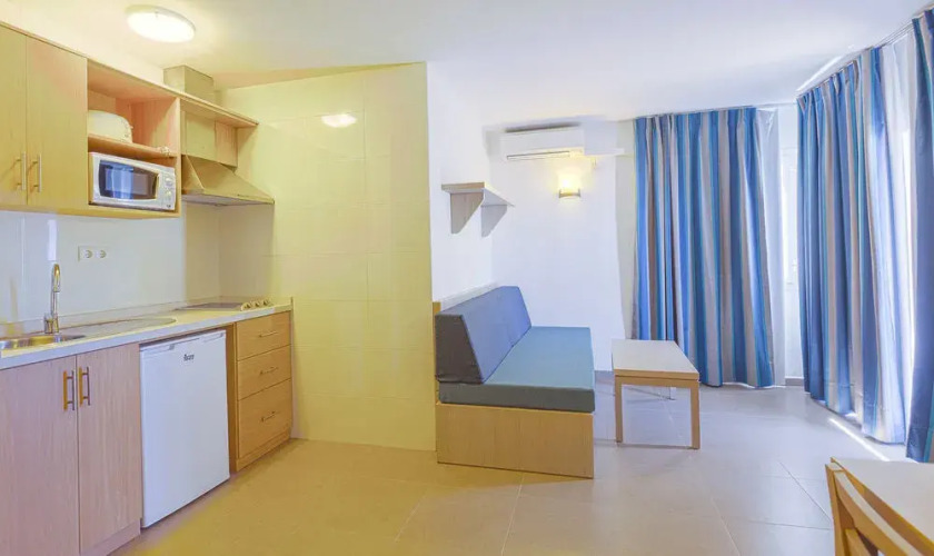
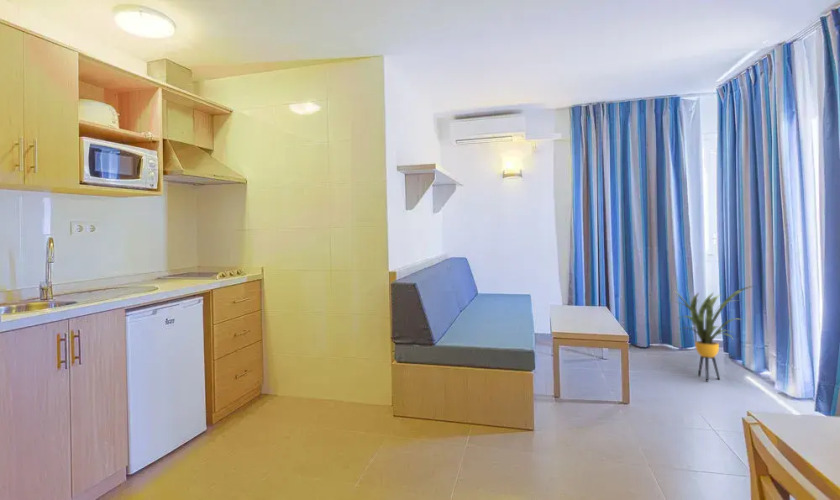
+ house plant [673,285,755,382]
